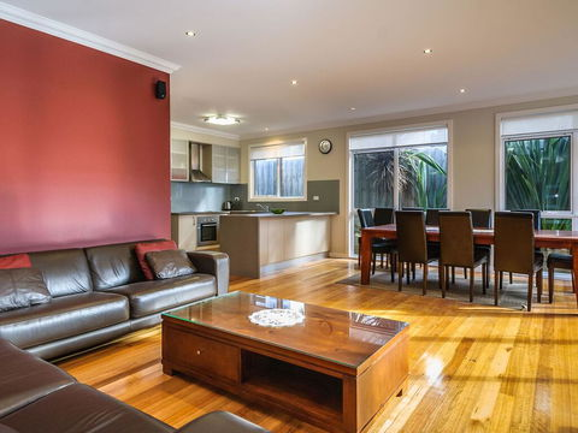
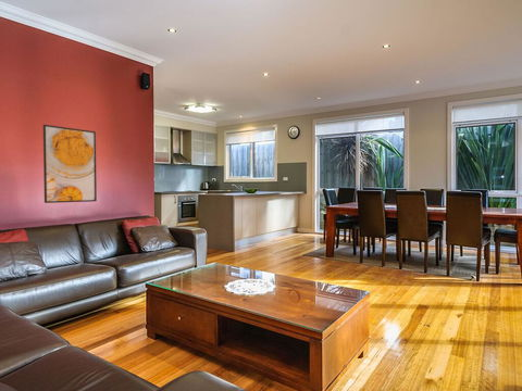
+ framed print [42,124,98,204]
